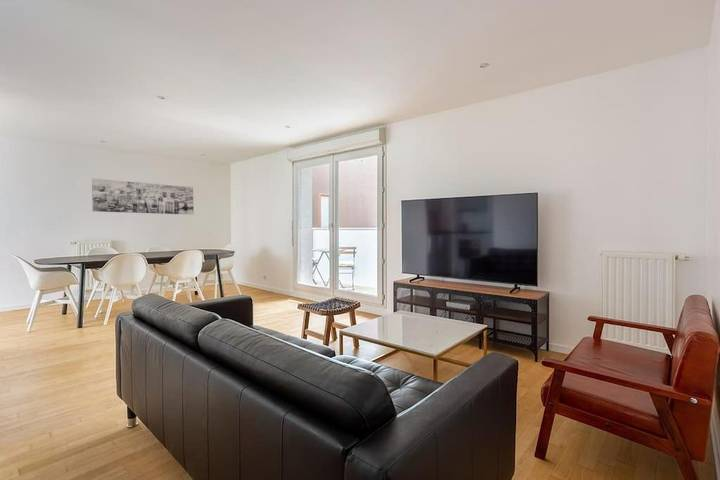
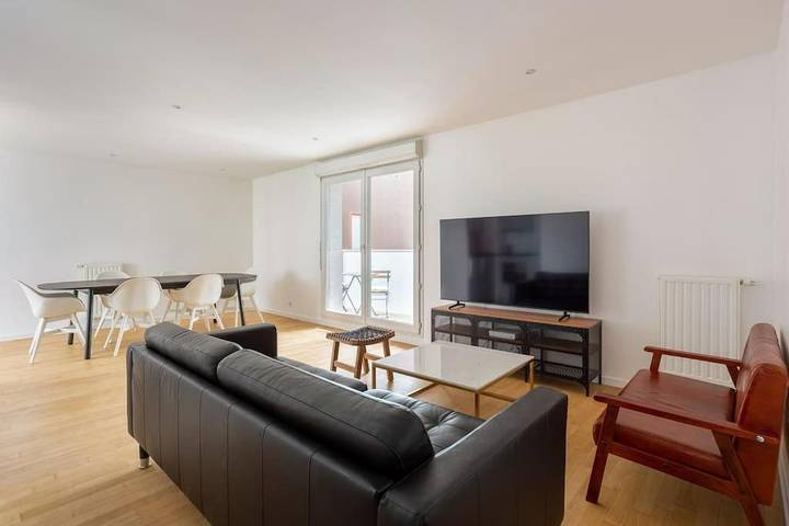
- wall art [91,177,195,216]
